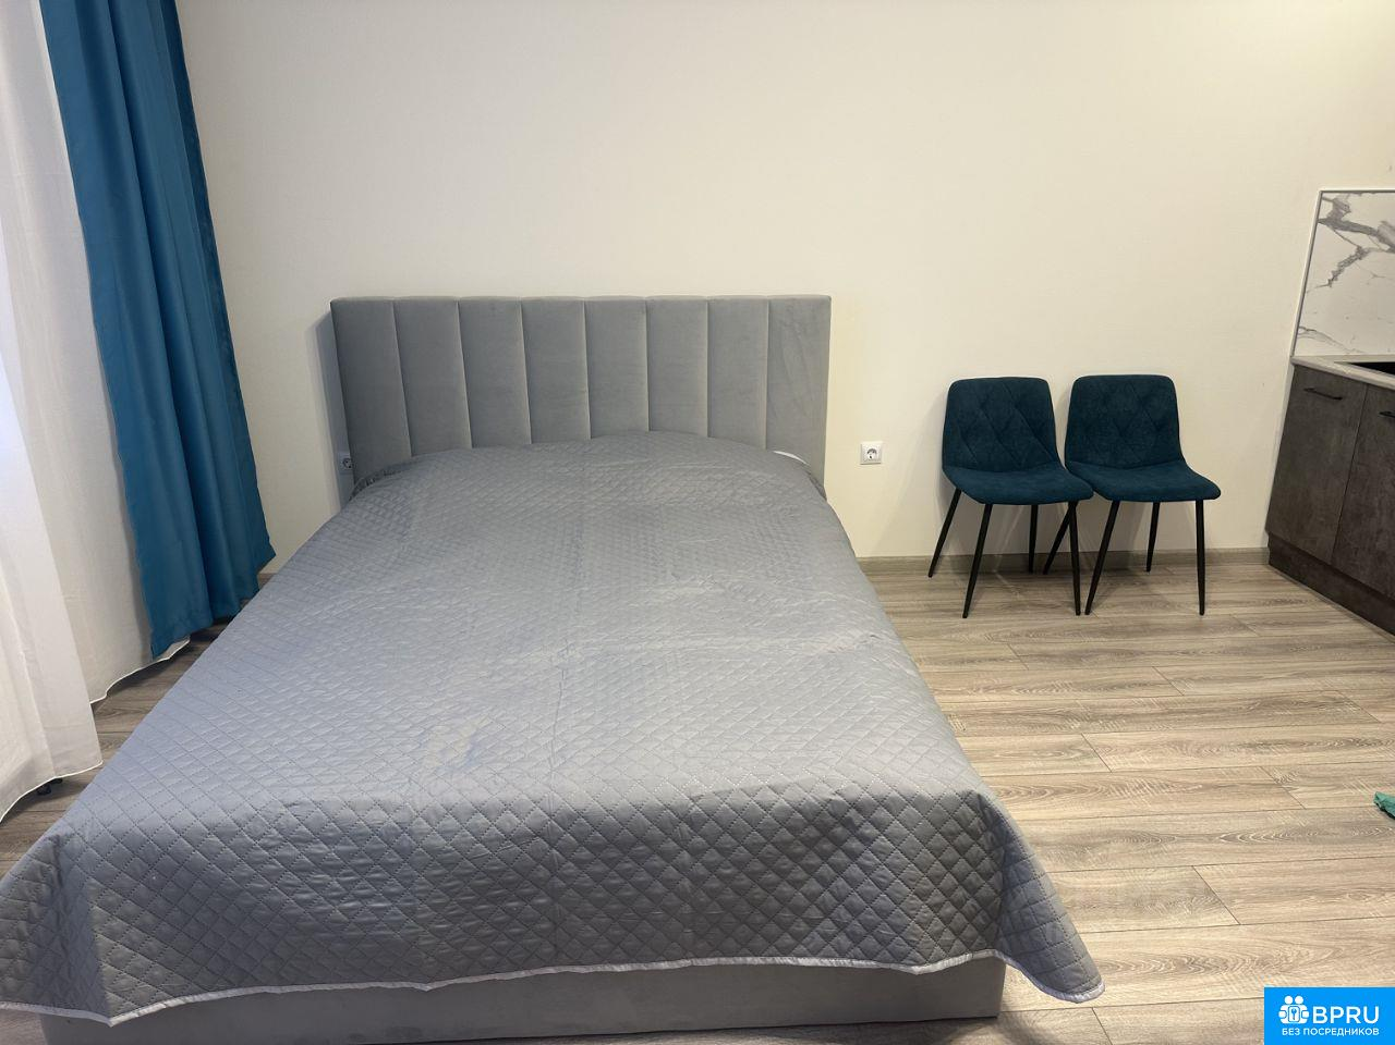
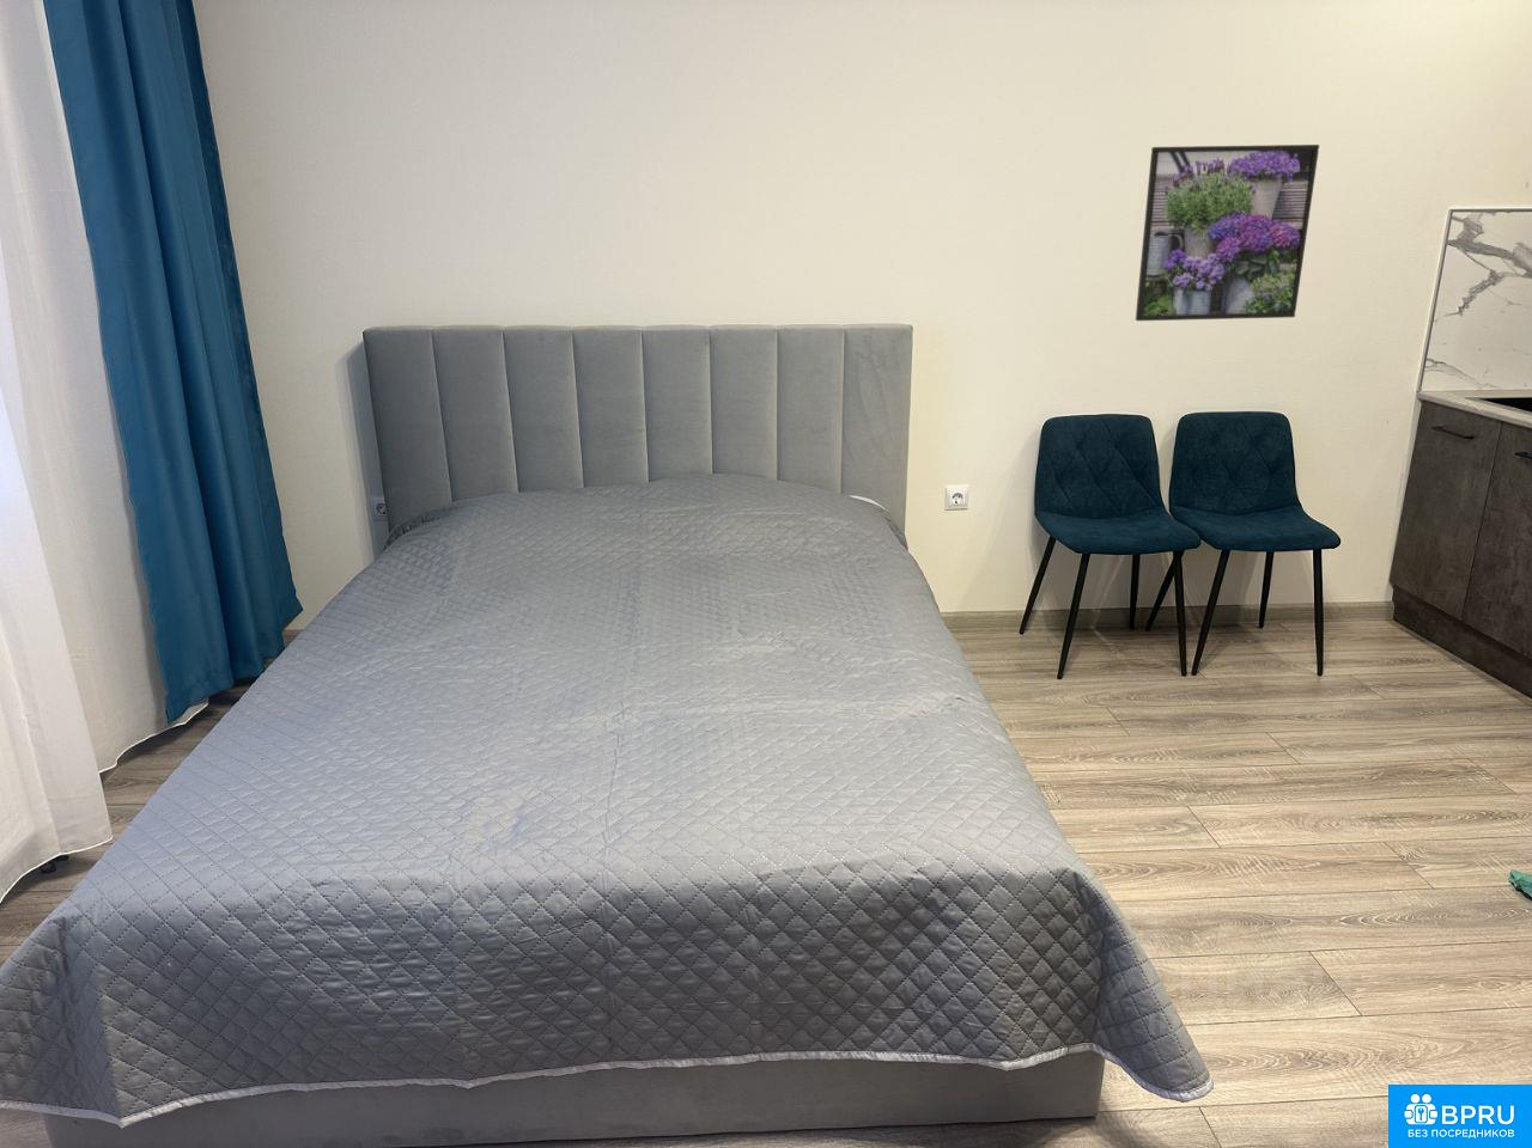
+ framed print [1135,144,1320,322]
